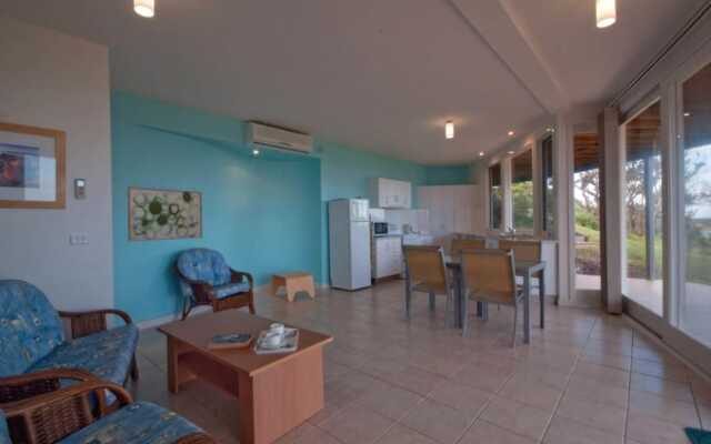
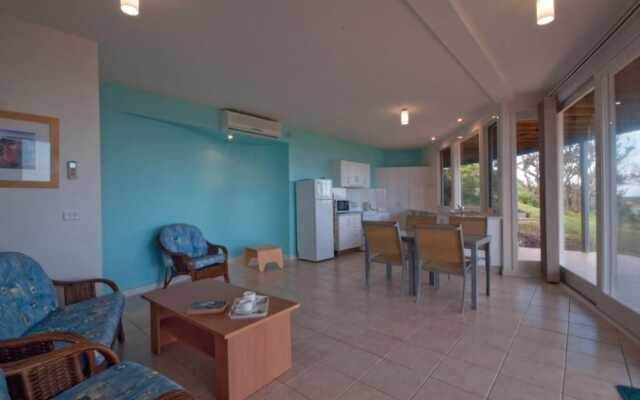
- wall art [127,185,203,242]
